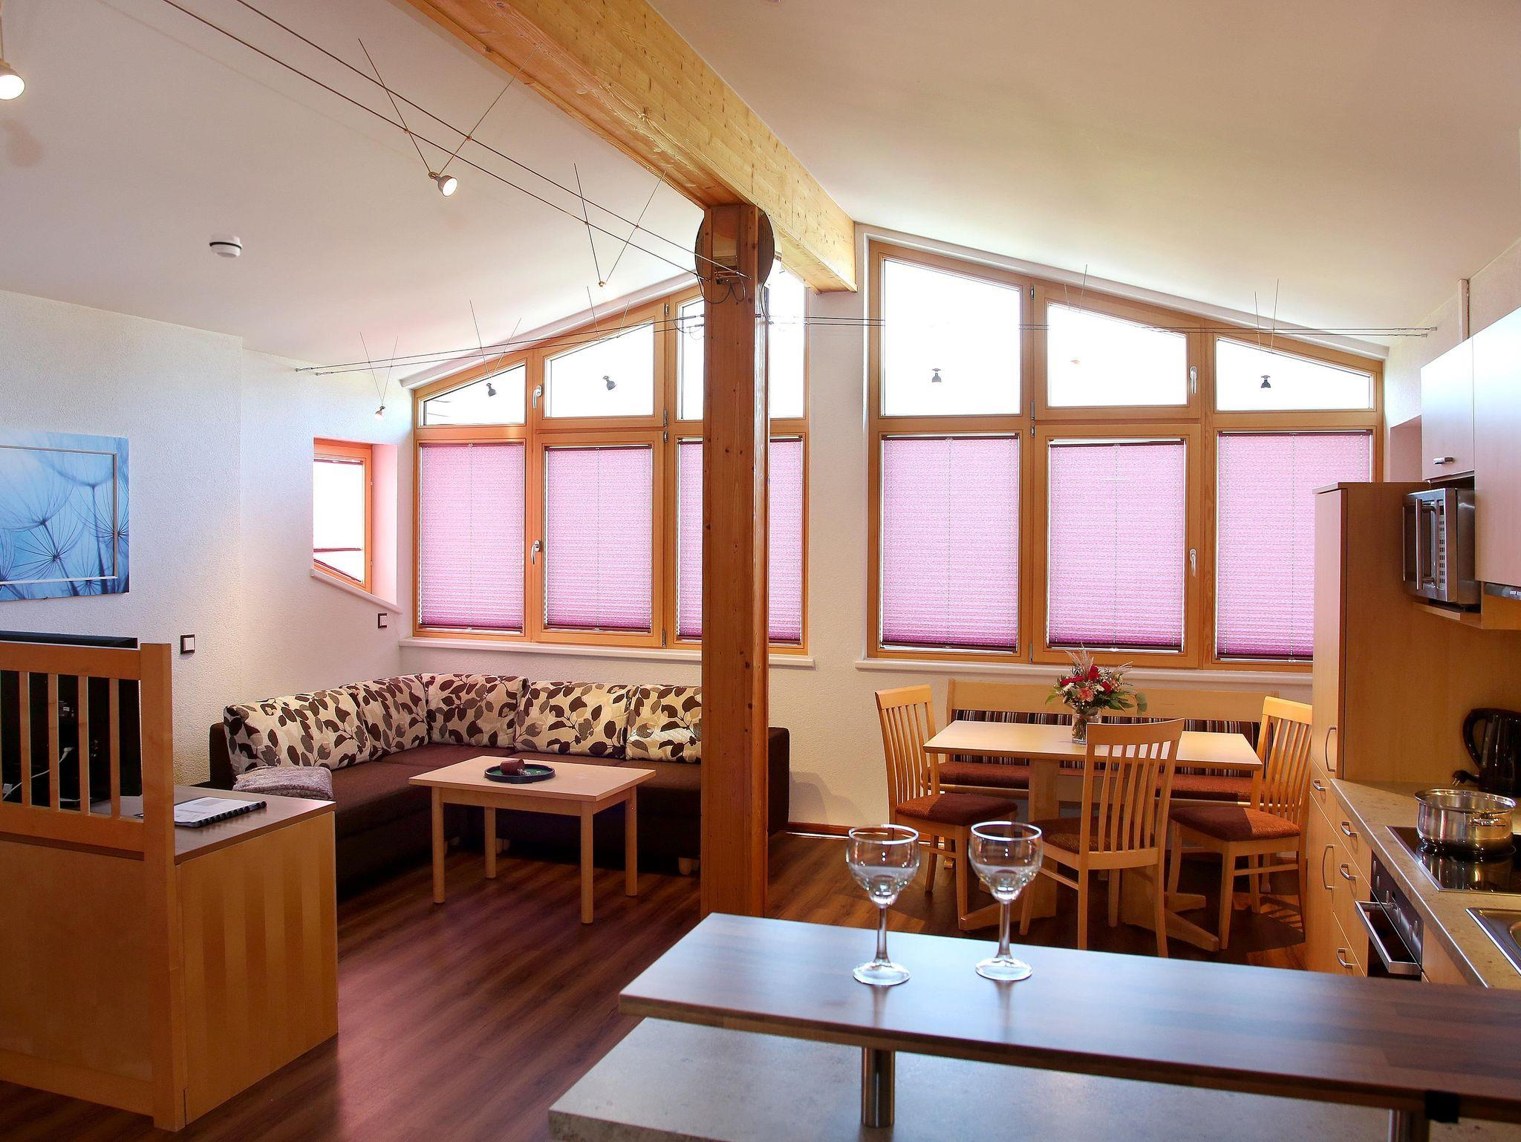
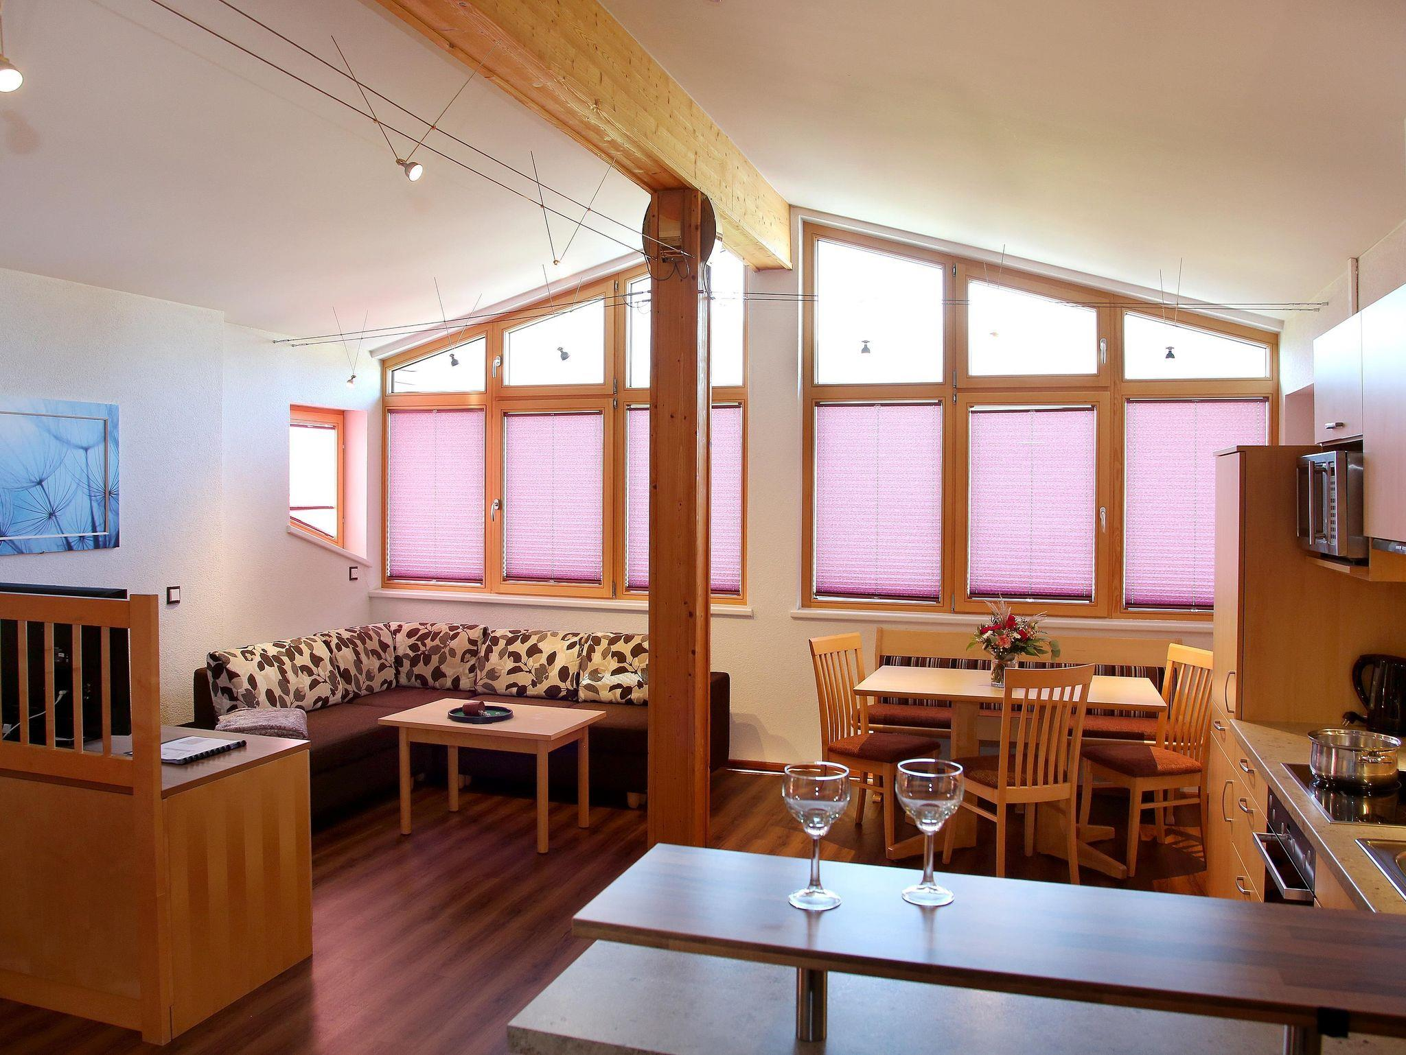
- smoke detector [208,233,242,258]
